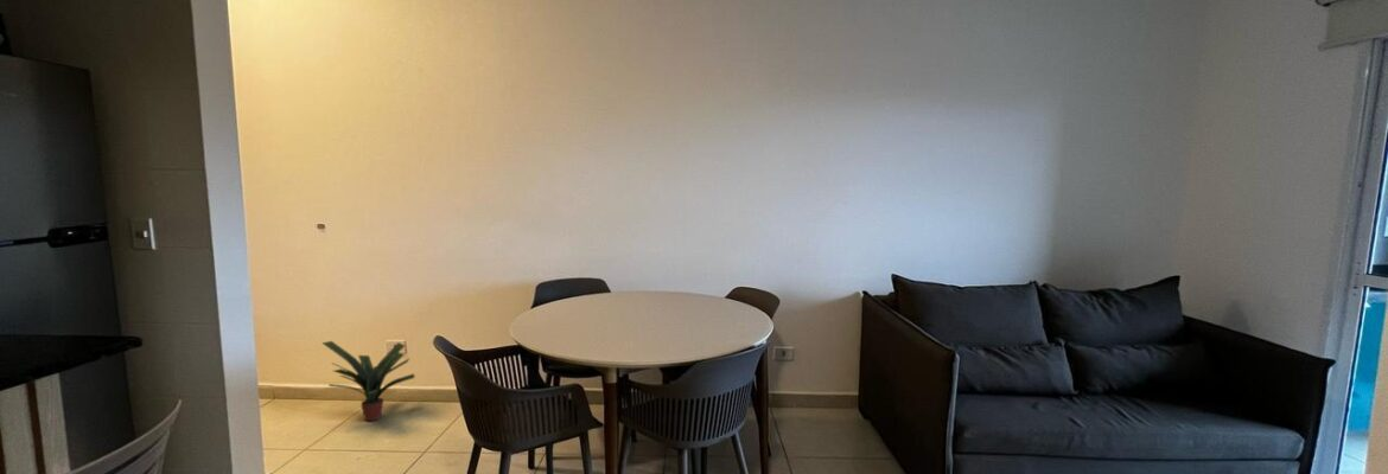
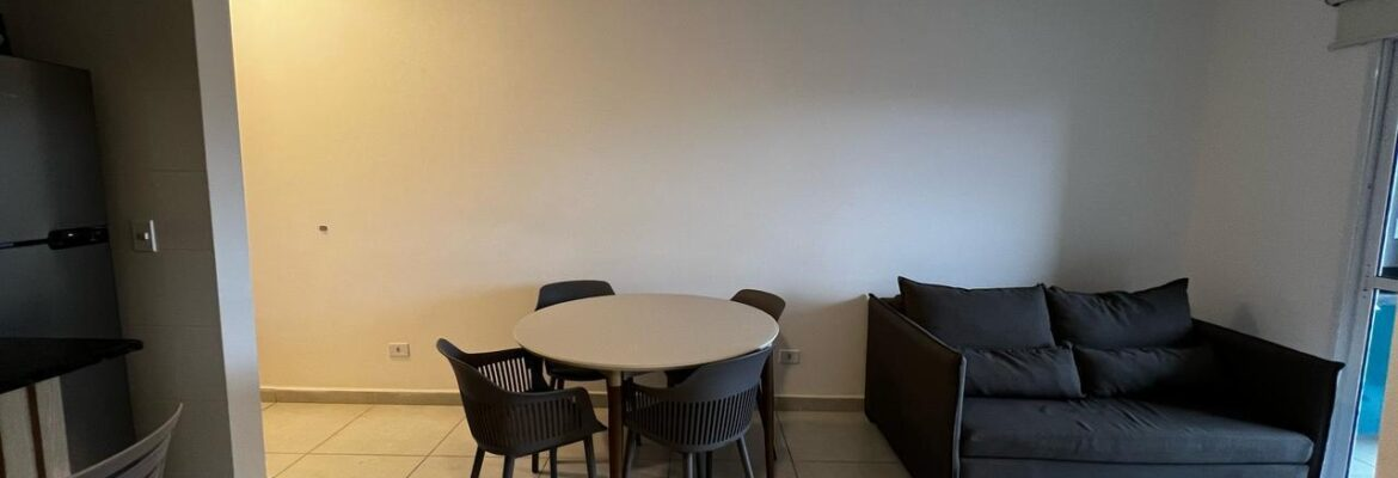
- potted plant [320,340,416,422]
